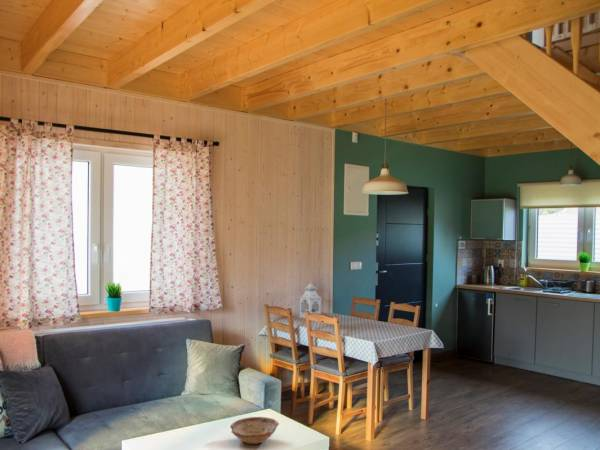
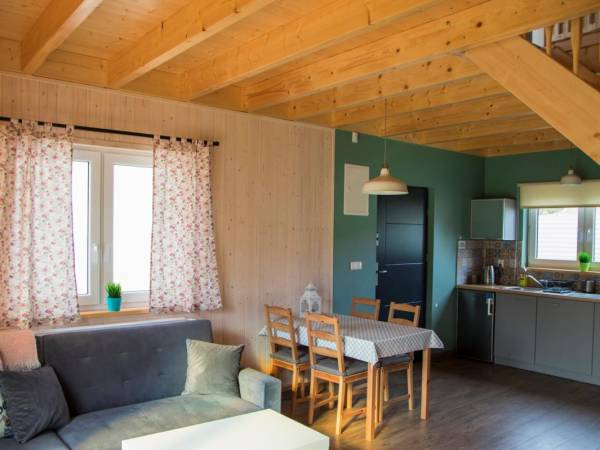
- bowl [229,416,280,445]
